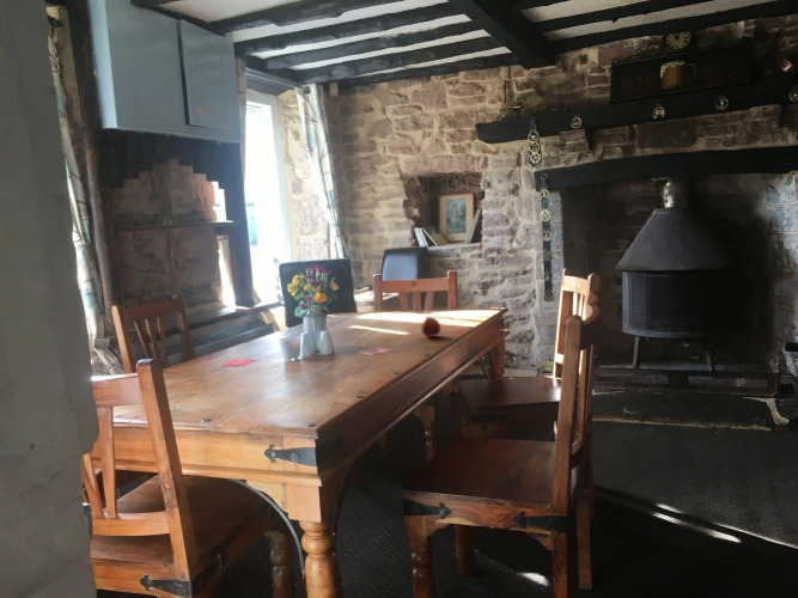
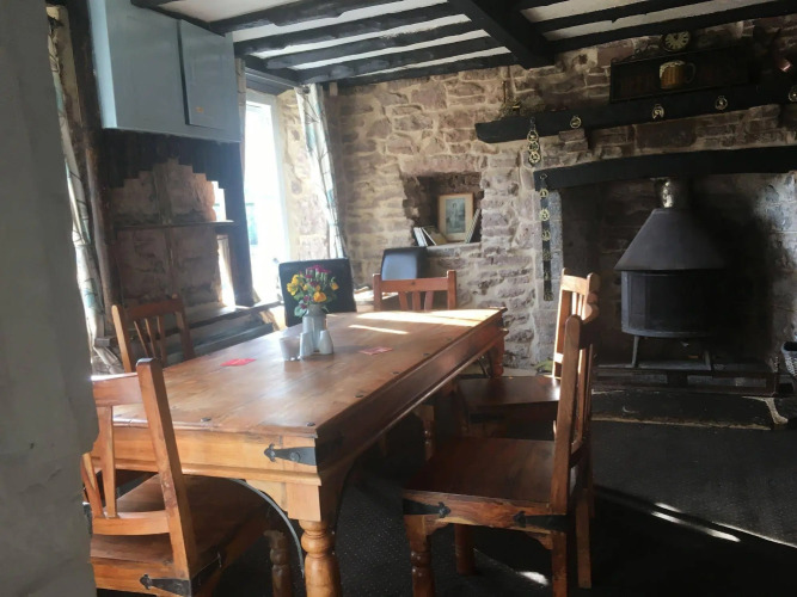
- fruit [420,316,441,338]
